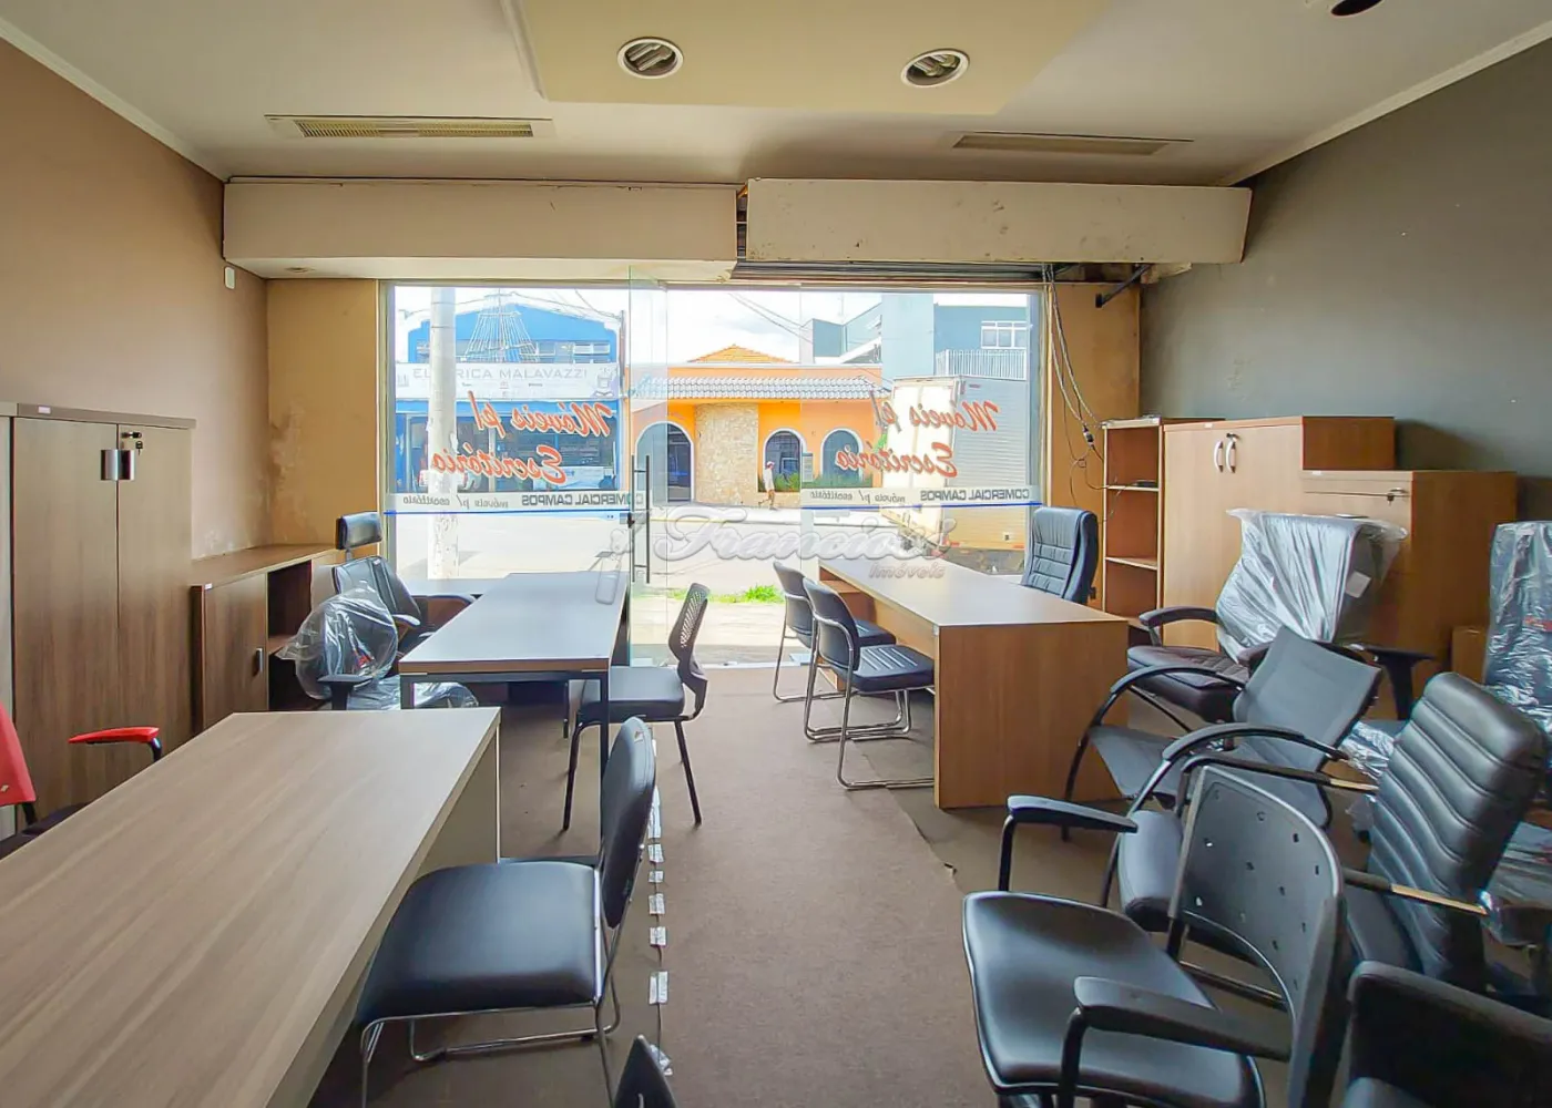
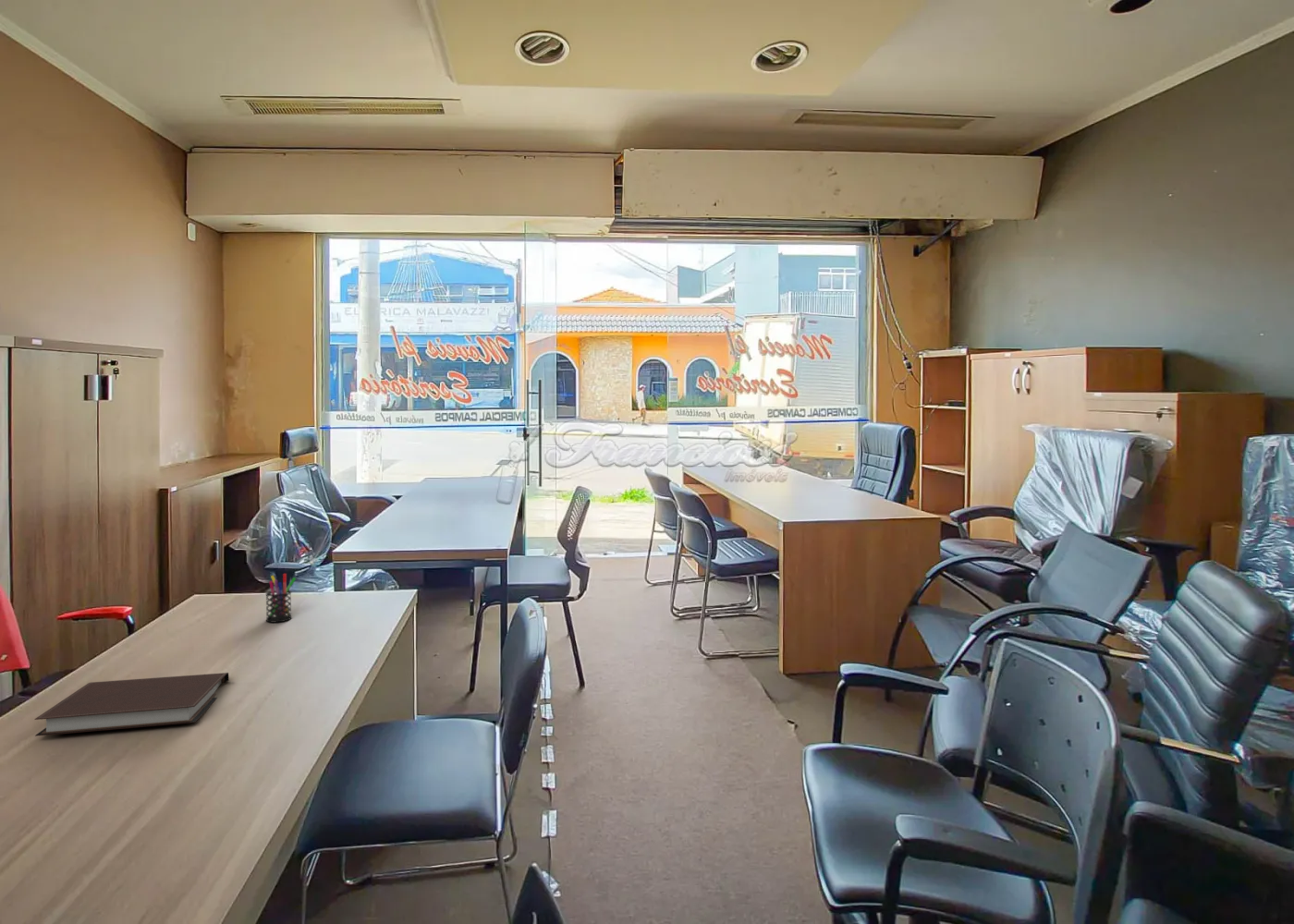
+ pen holder [264,573,297,624]
+ notebook [34,672,229,737]
